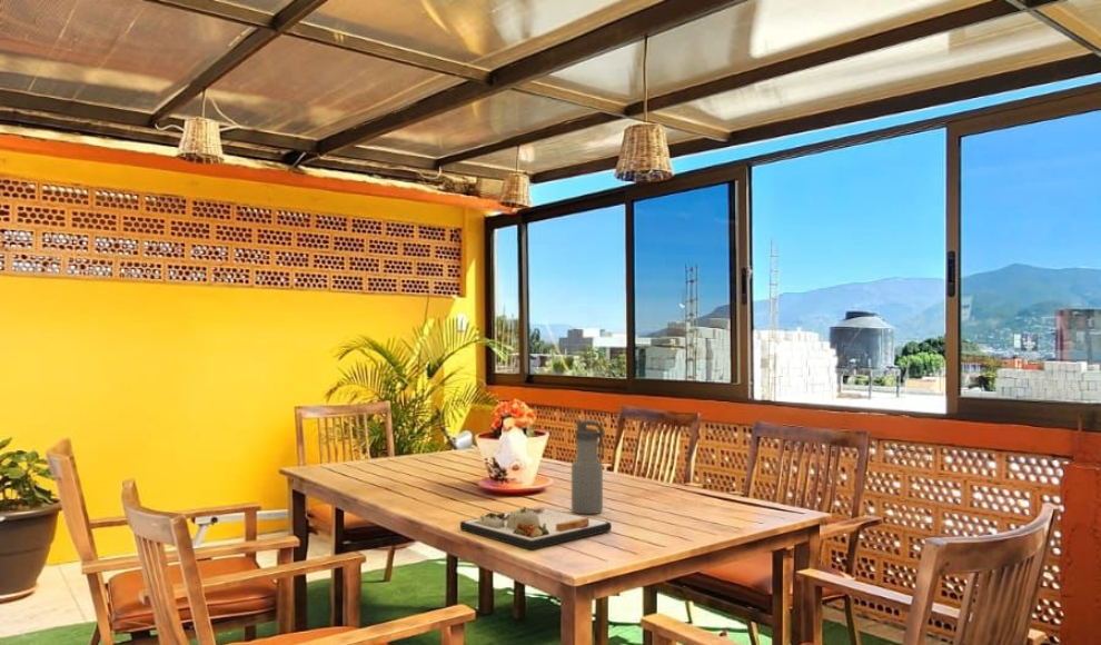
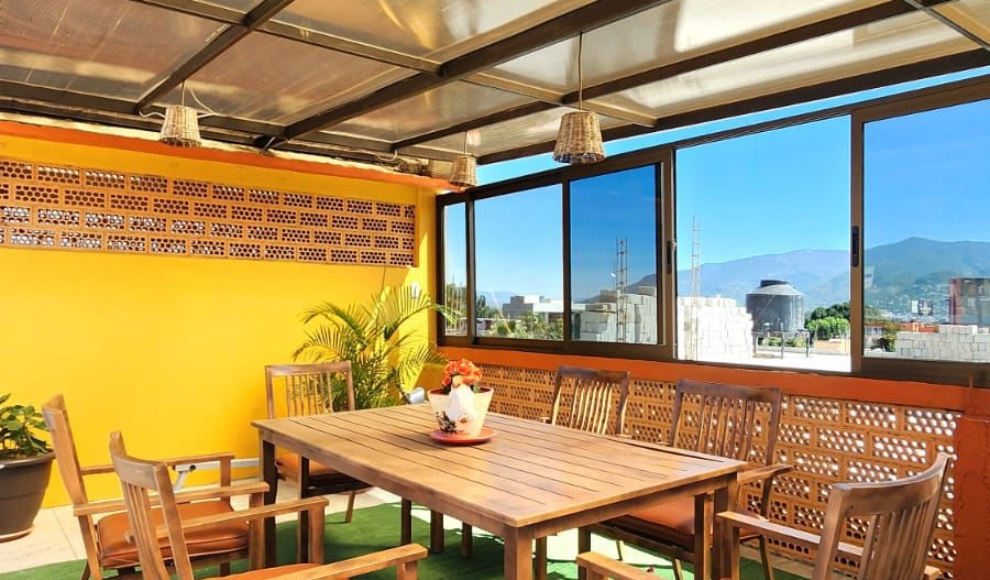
- dinner plate [459,506,613,550]
- water bottle [571,419,606,515]
